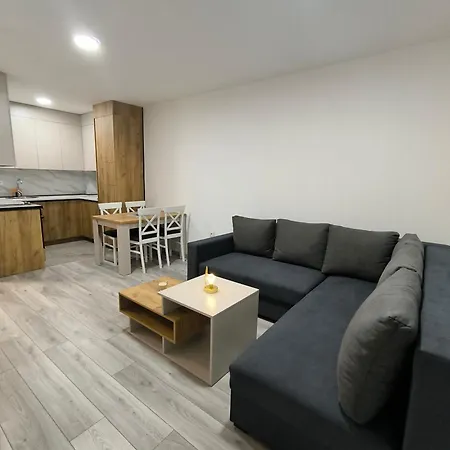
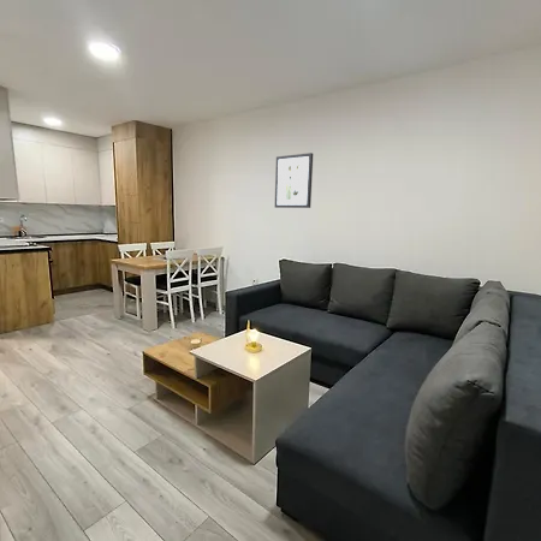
+ wall art [274,151,314,209]
